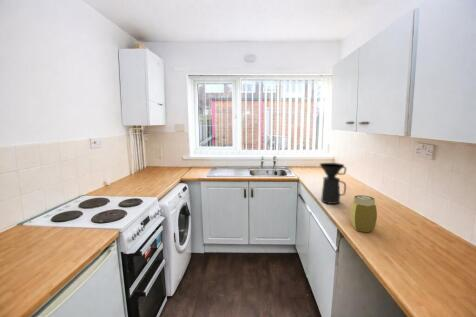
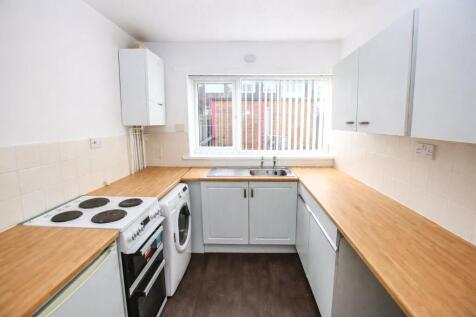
- jar [349,194,378,234]
- coffee maker [319,162,347,205]
